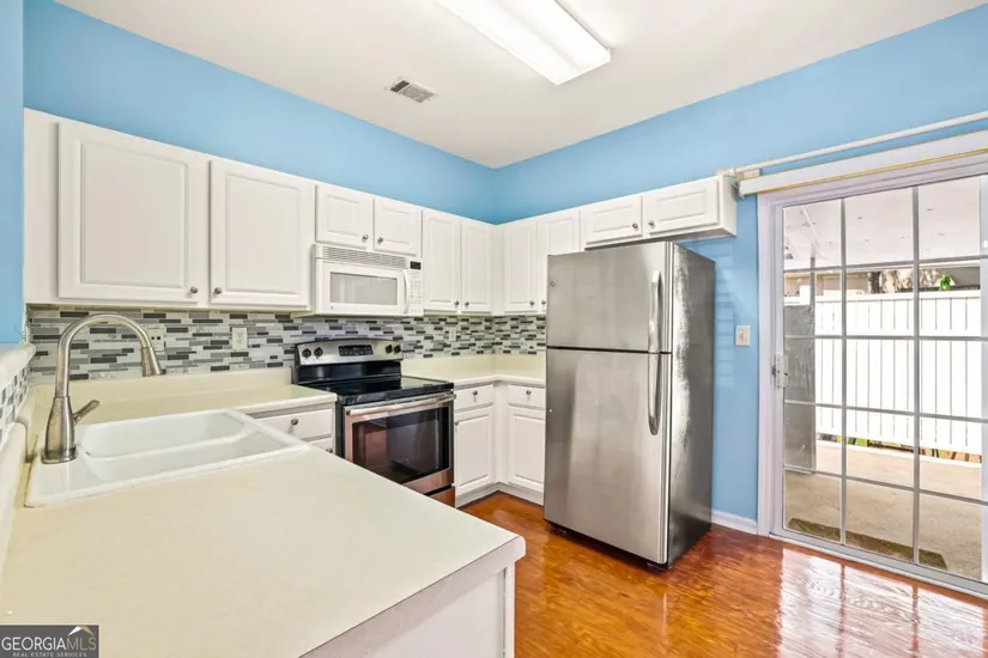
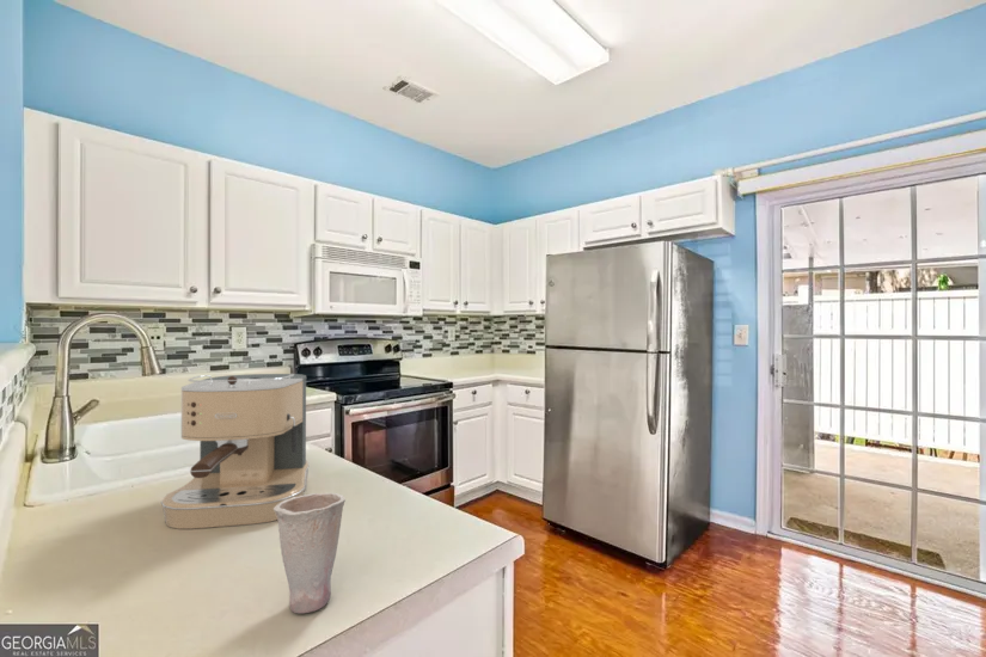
+ cup [274,492,347,614]
+ coffee maker [160,373,311,530]
